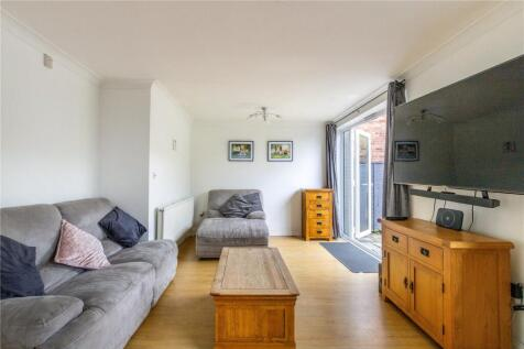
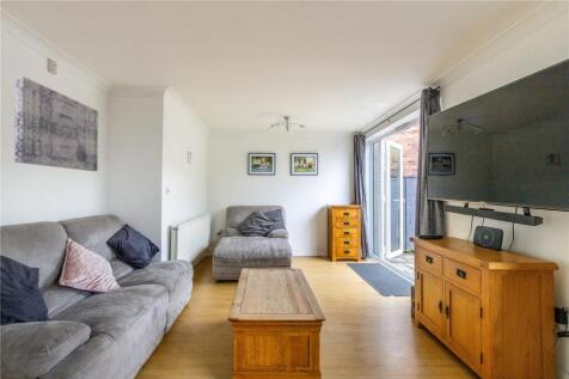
+ wall art [13,75,99,172]
